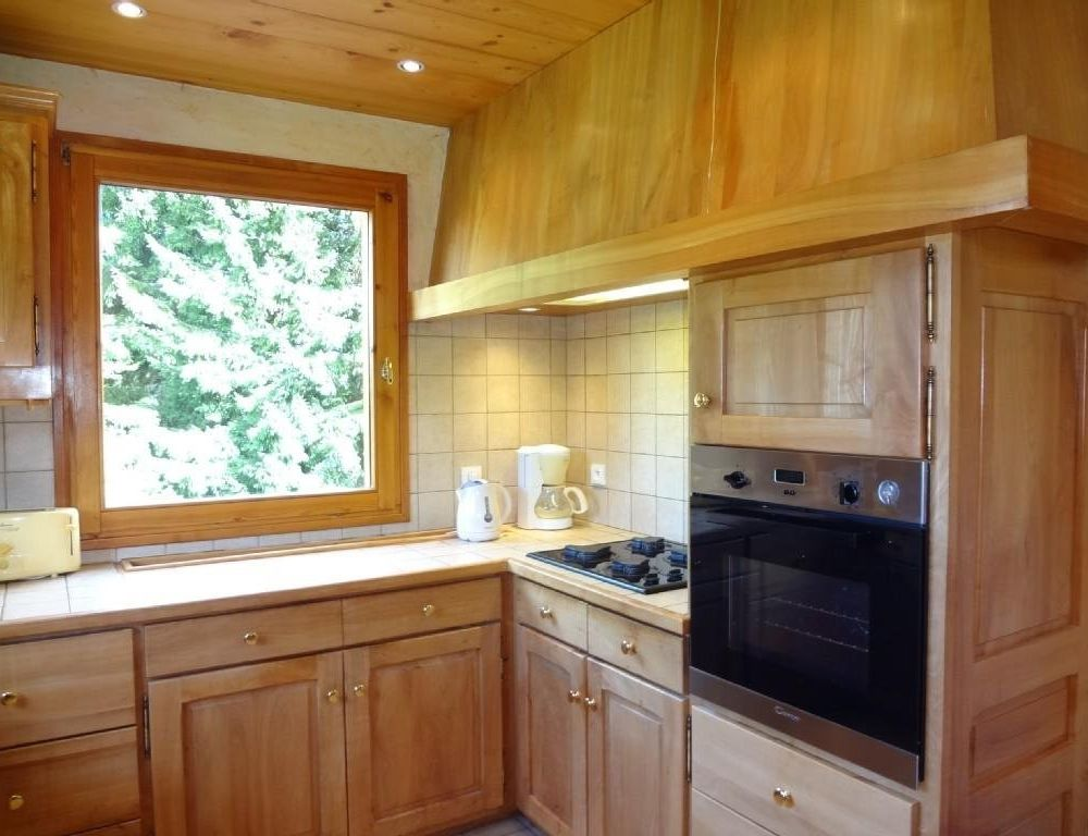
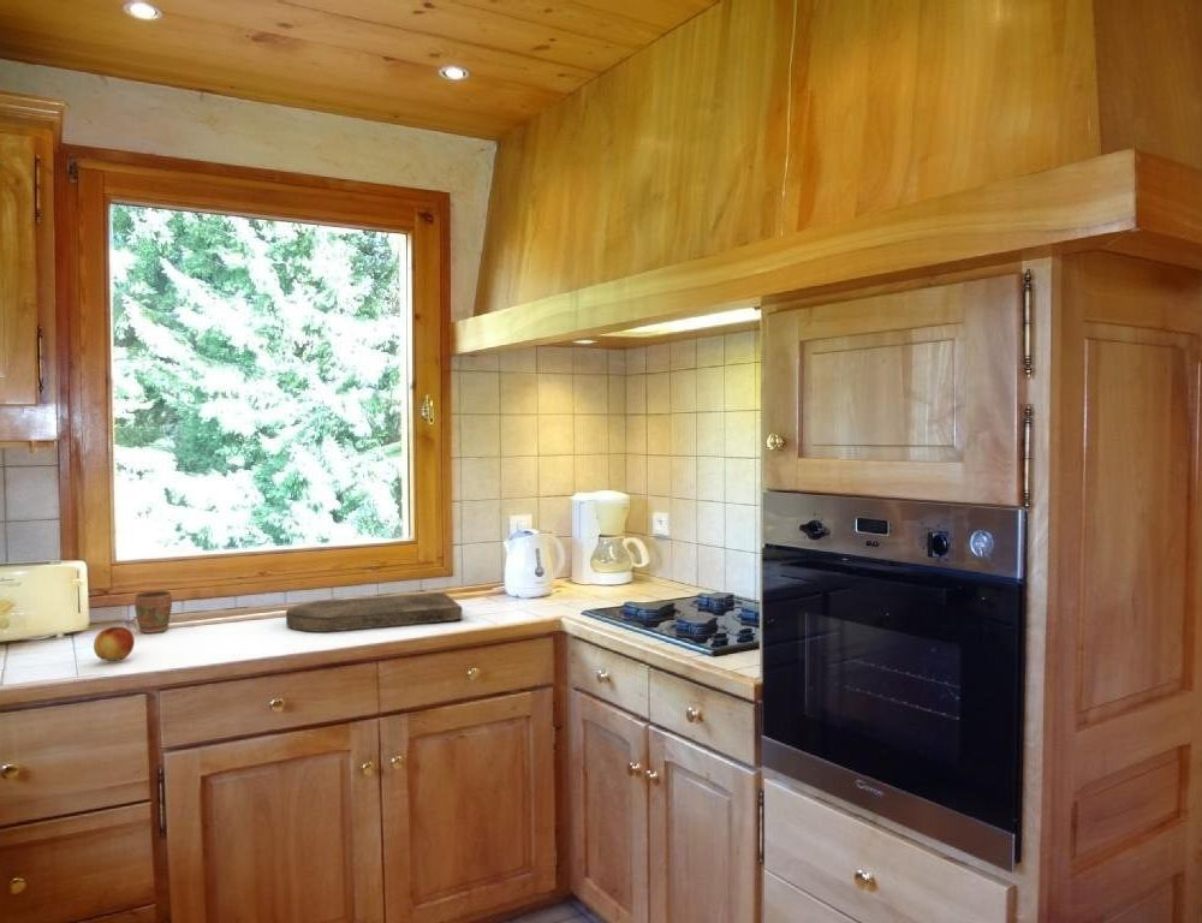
+ cutting board [285,591,463,633]
+ fruit [93,626,136,662]
+ mug [133,589,173,633]
